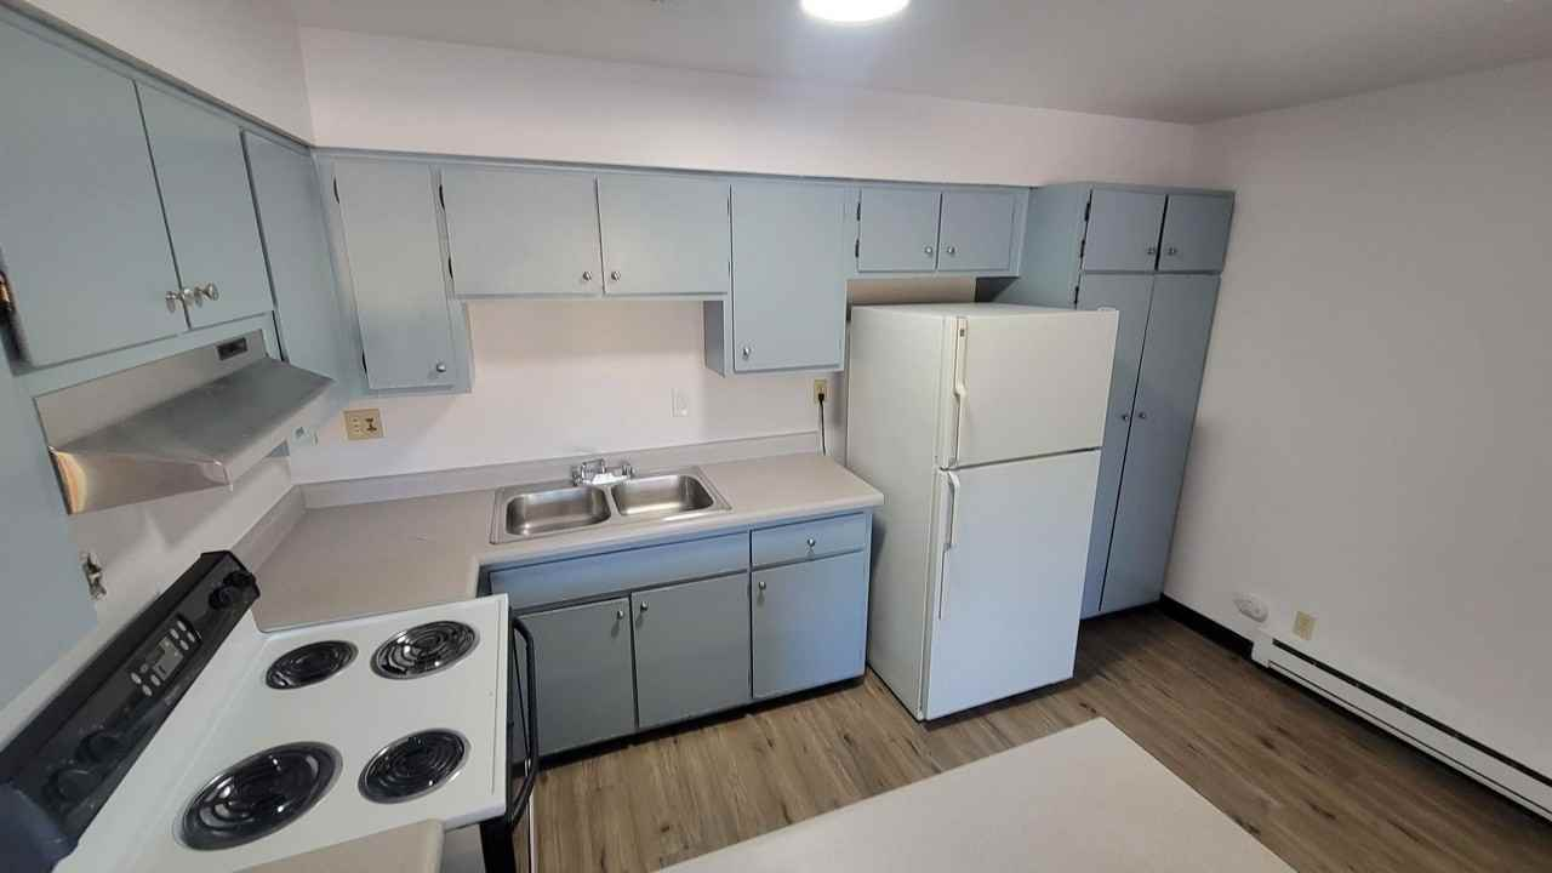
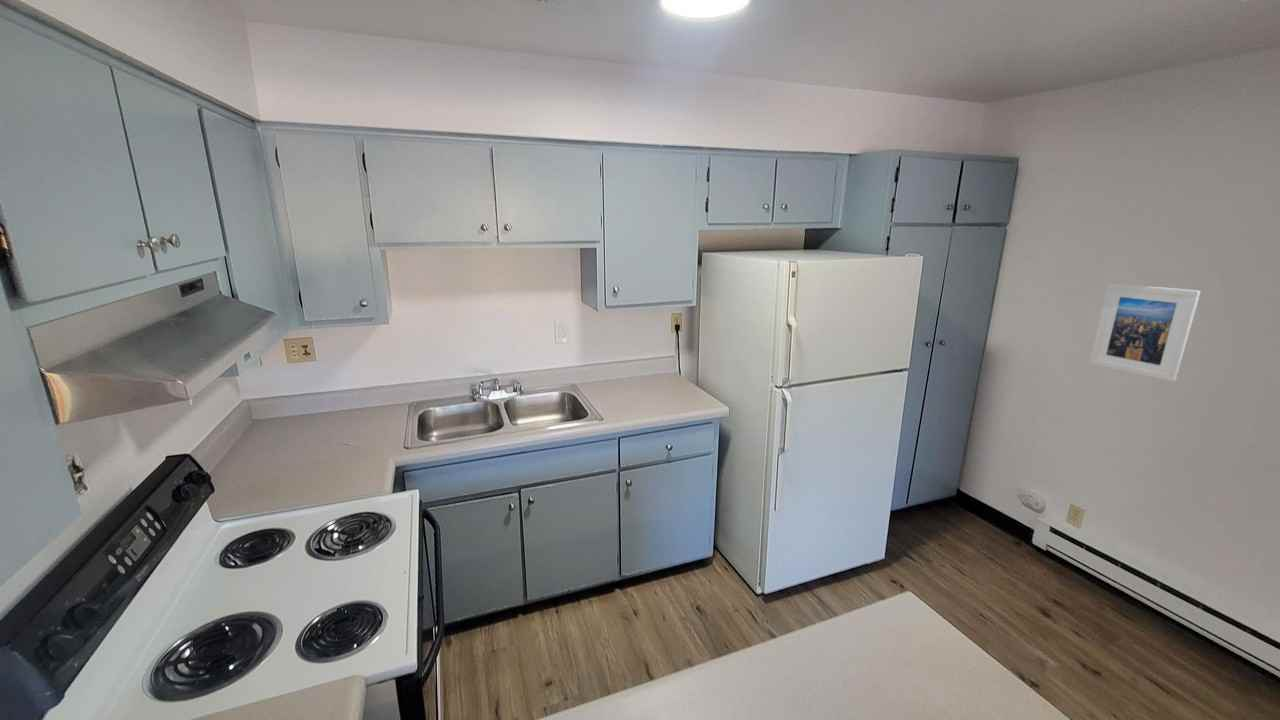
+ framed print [1088,282,1202,382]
